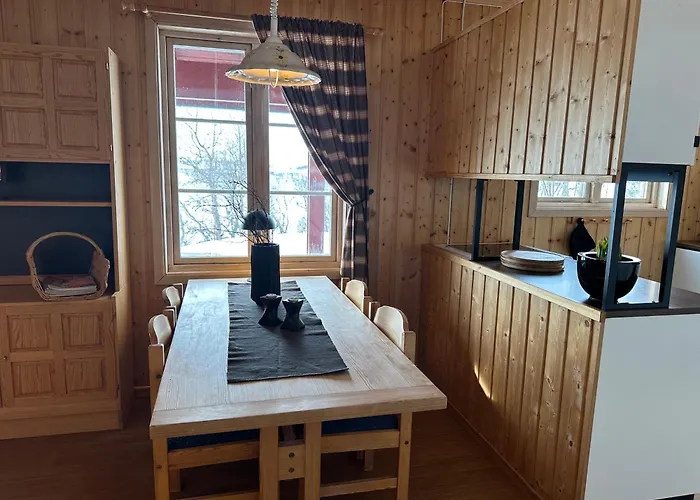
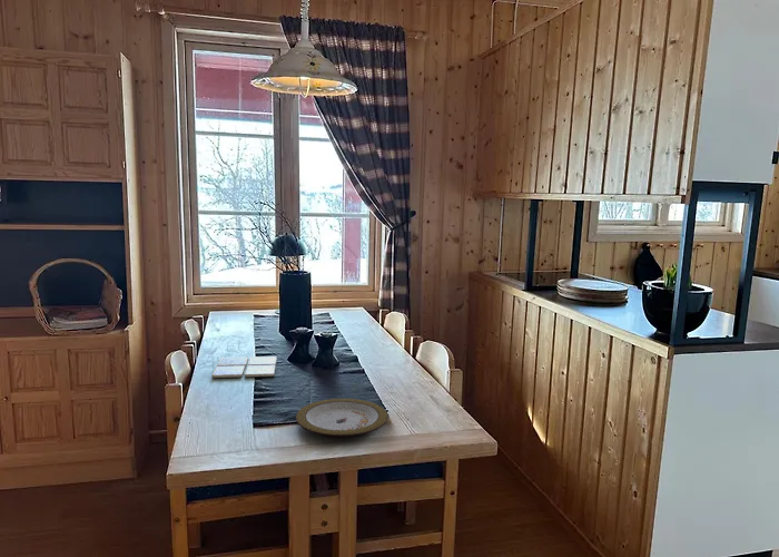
+ drink coaster [211,355,278,379]
+ plate [295,398,389,437]
